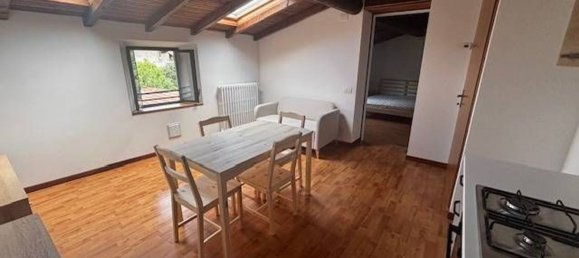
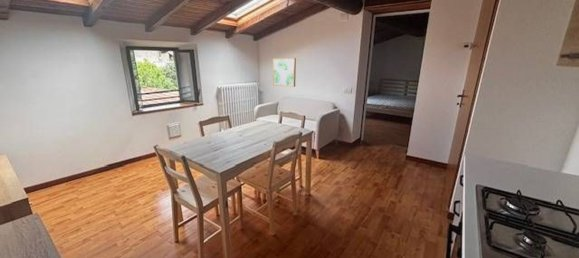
+ wall art [272,57,297,88]
